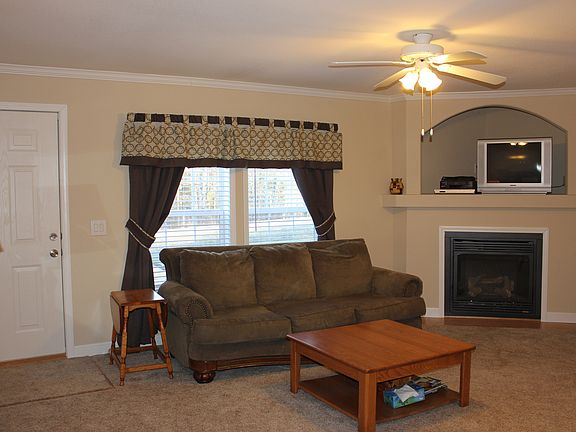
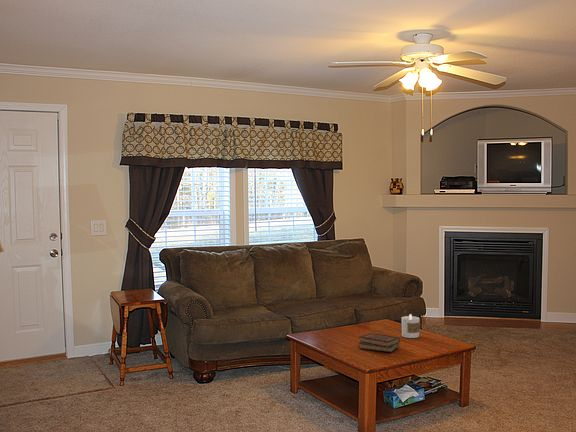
+ book set [358,332,401,353]
+ candle [400,313,421,339]
